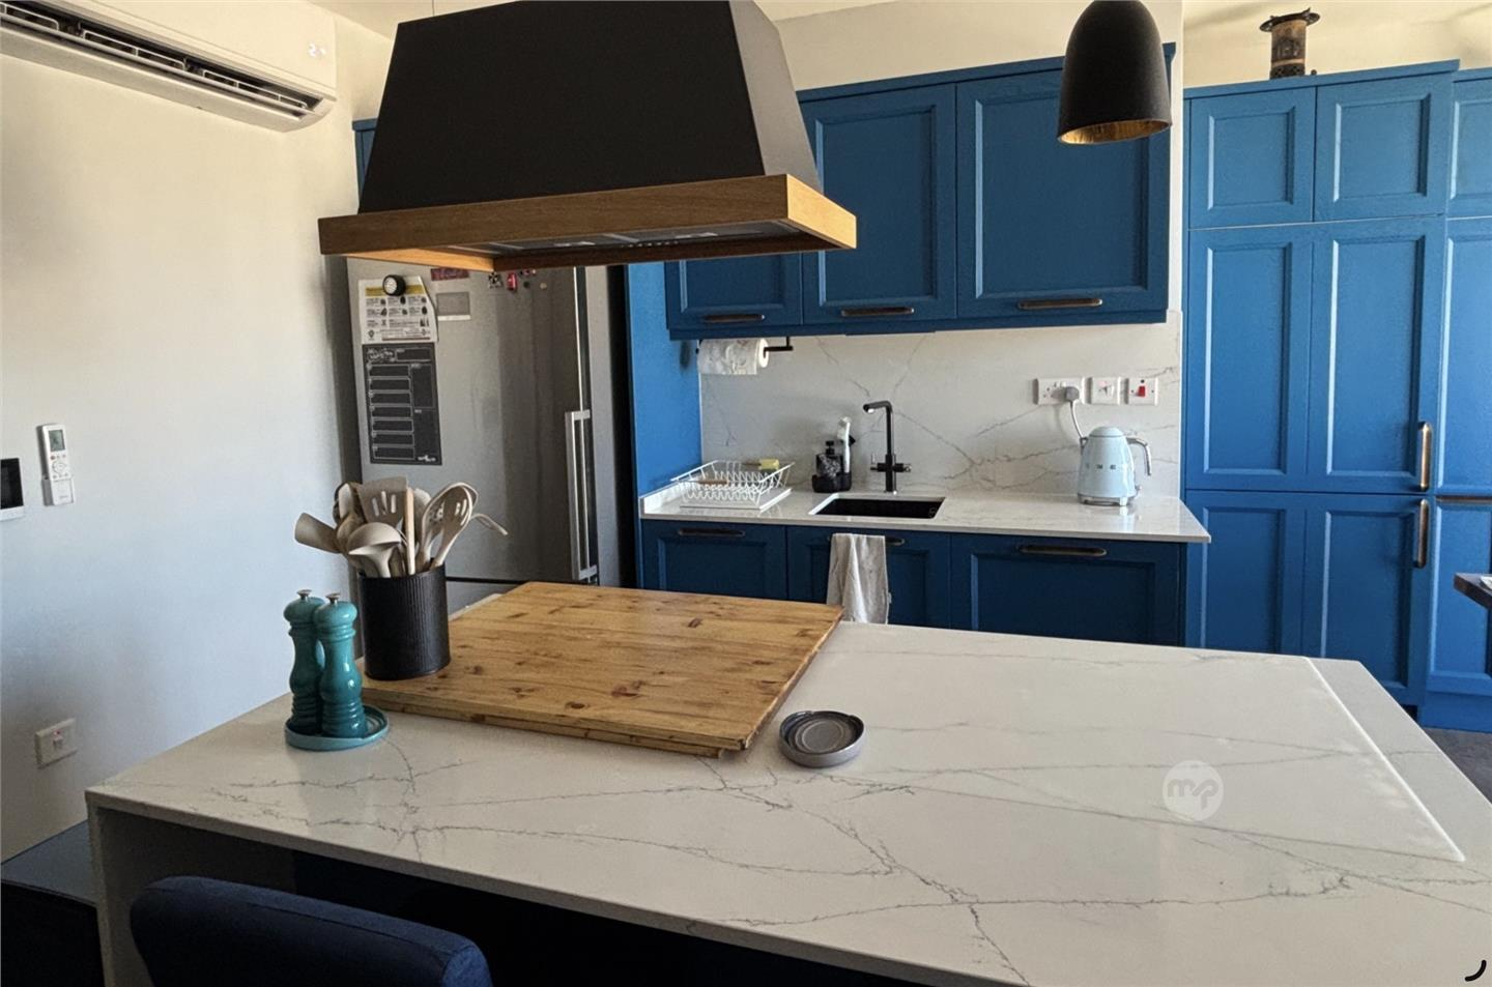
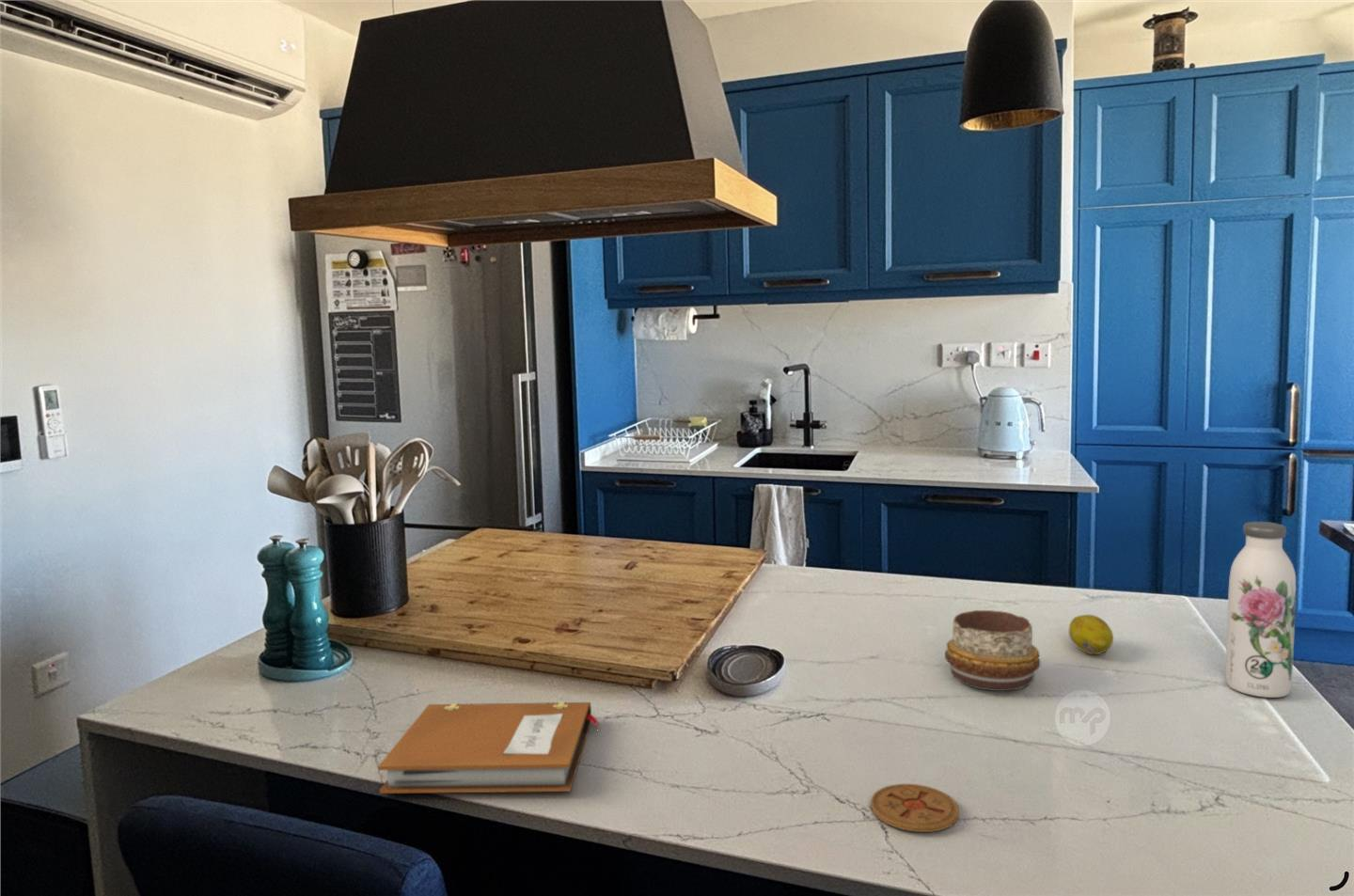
+ coaster [870,783,960,833]
+ notebook [377,700,600,794]
+ decorative bowl [944,609,1041,692]
+ water bottle [1224,521,1297,699]
+ fruit [1068,614,1114,655]
